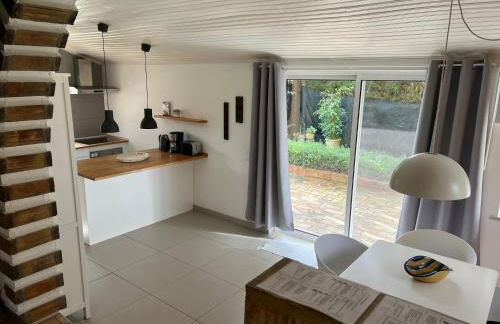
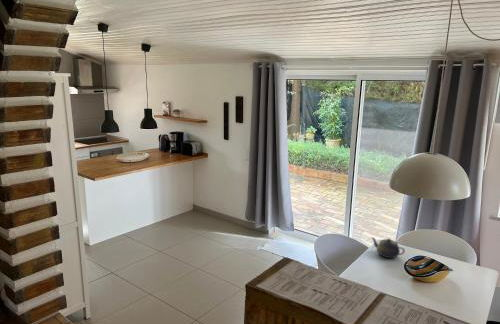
+ teapot [370,236,406,259]
